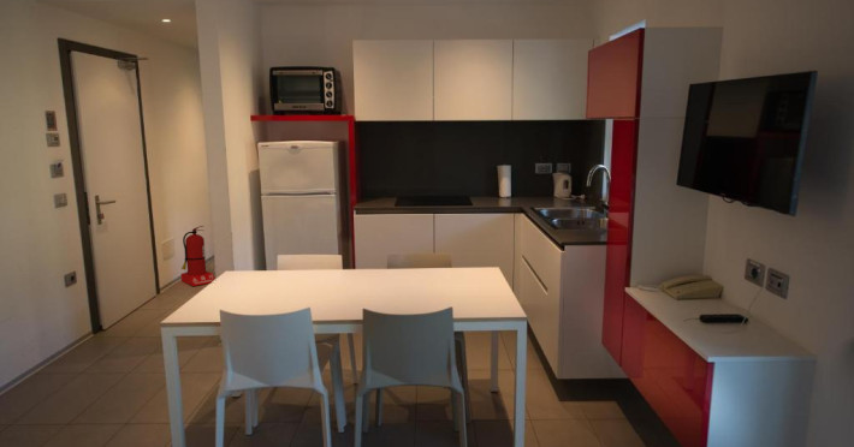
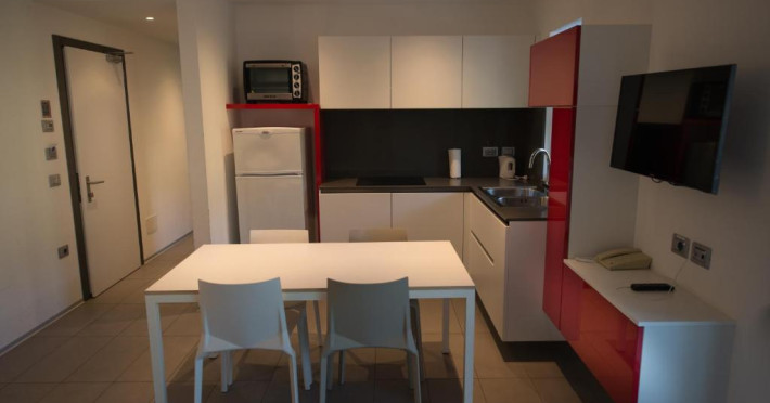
- fire extinguisher [180,225,215,287]
